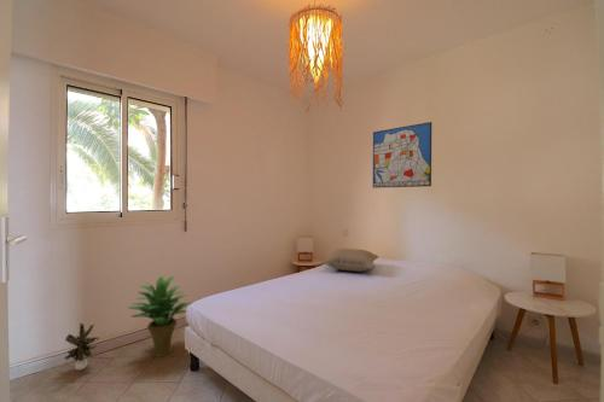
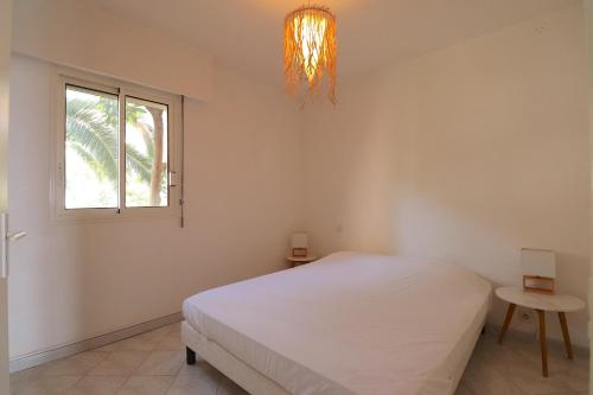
- potted plant [64,321,100,371]
- pillow [320,247,379,273]
- wall art [372,121,432,190]
- potted plant [127,275,193,359]
